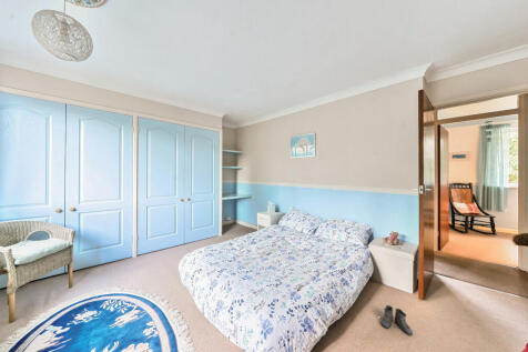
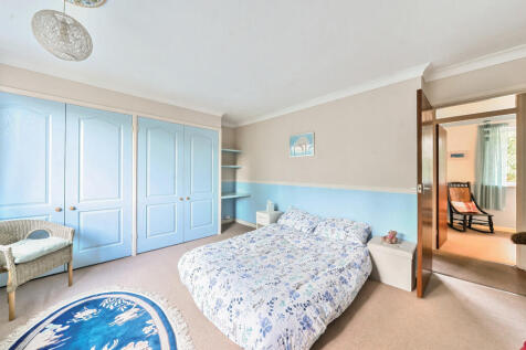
- boots [380,304,414,336]
